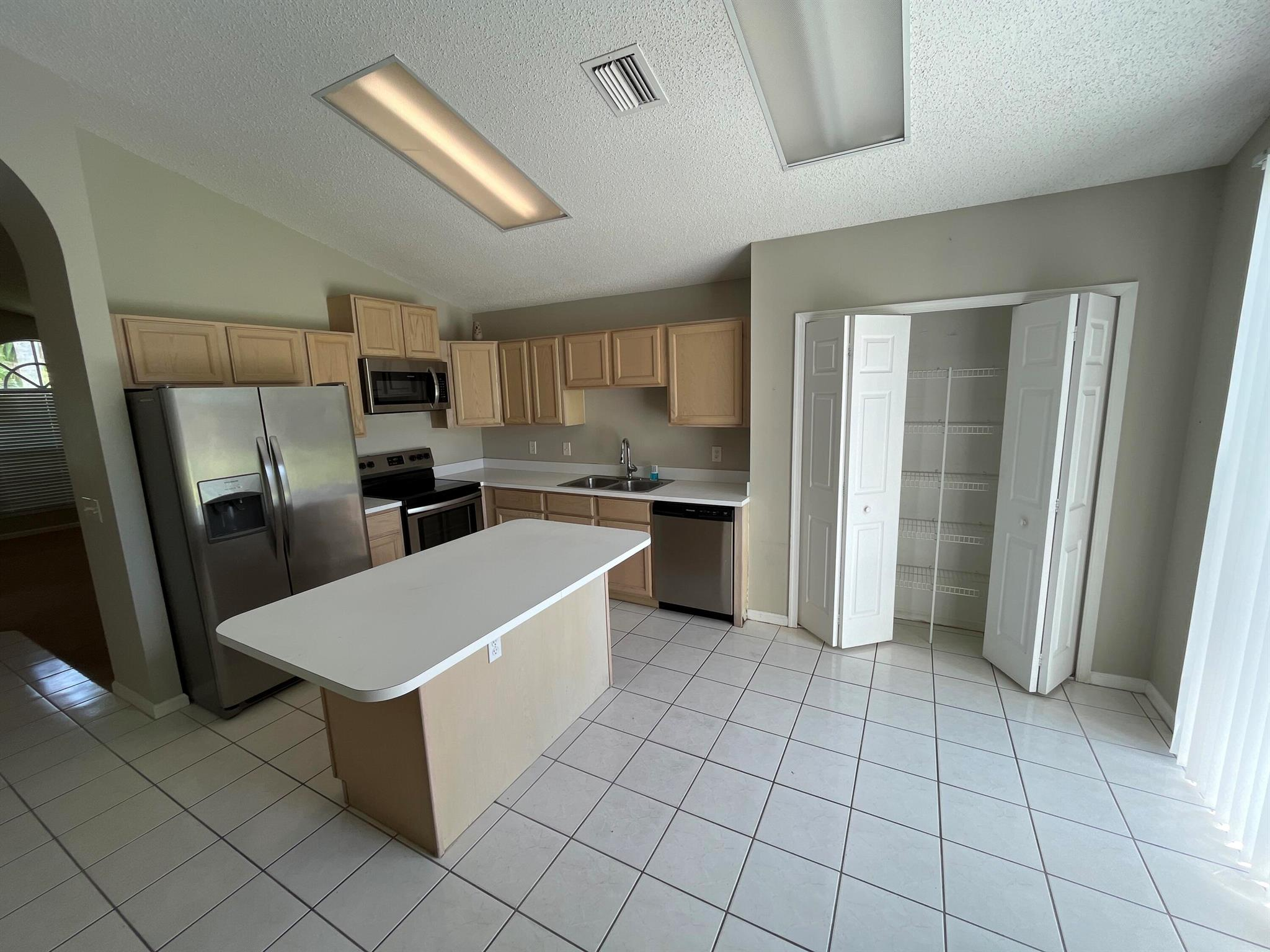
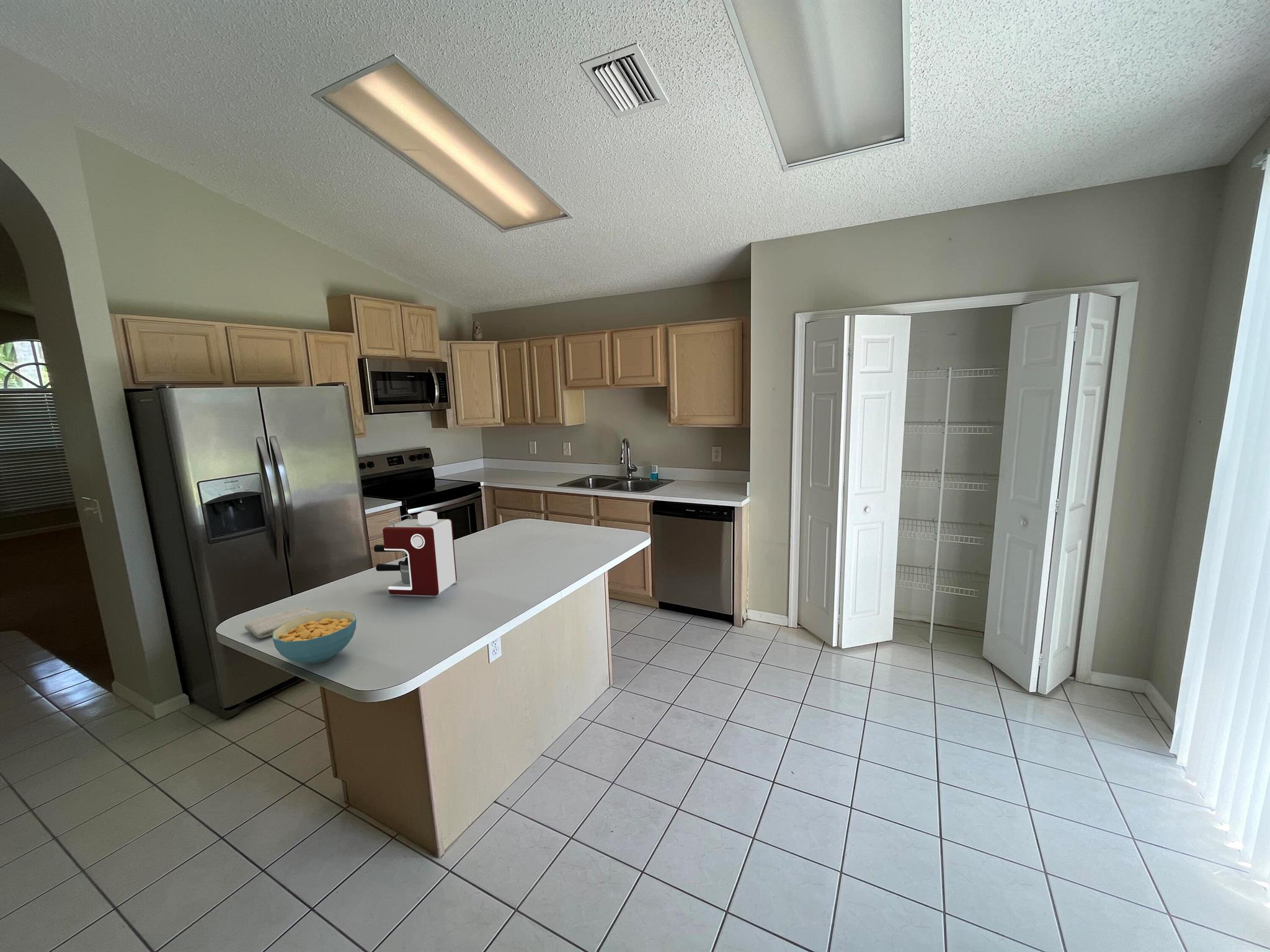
+ washcloth [244,606,318,639]
+ coffee maker [373,510,458,596]
+ cereal bowl [272,610,357,664]
